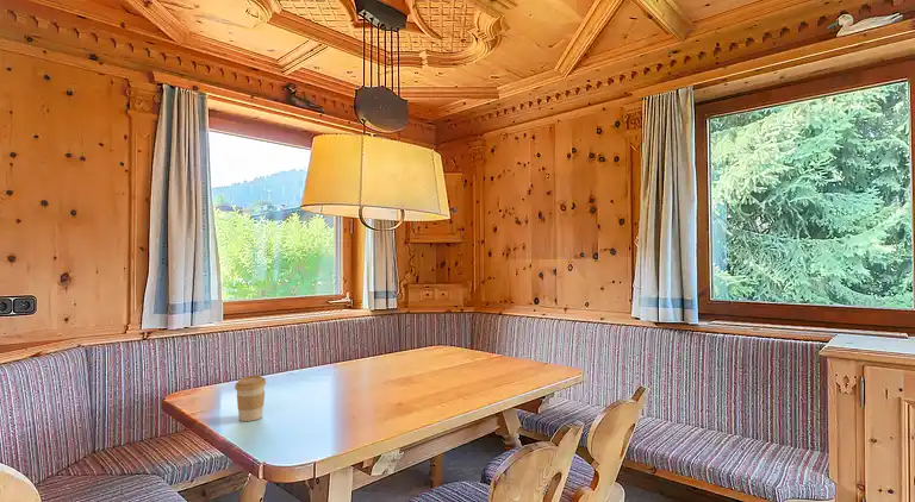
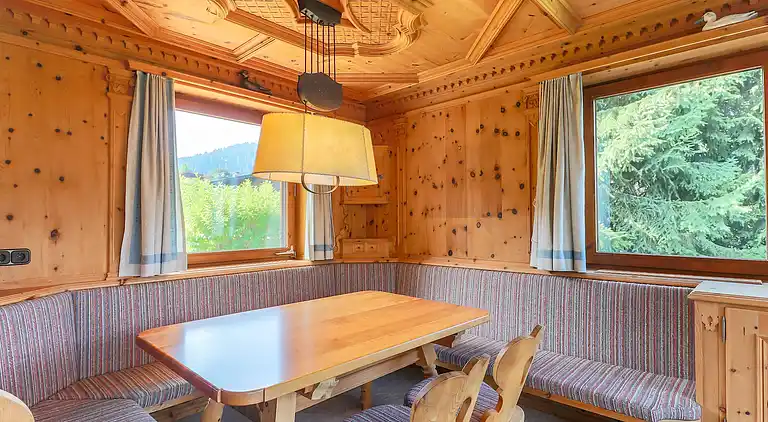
- coffee cup [234,374,267,422]
